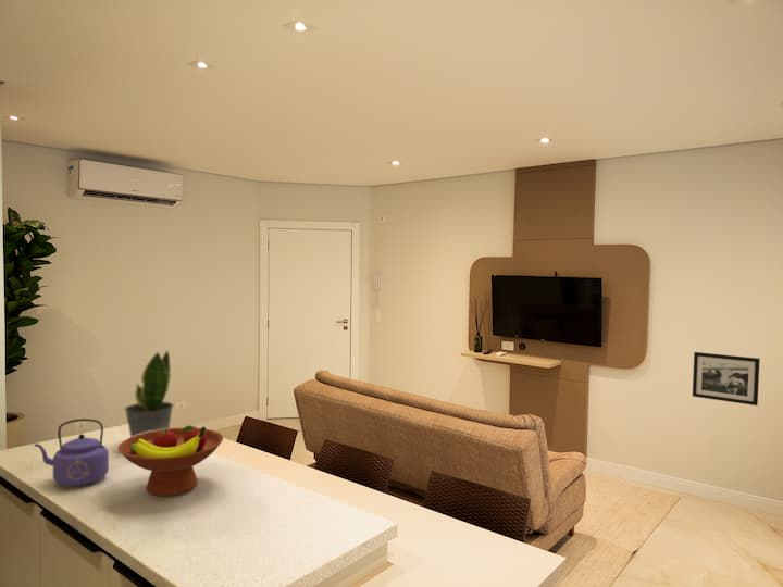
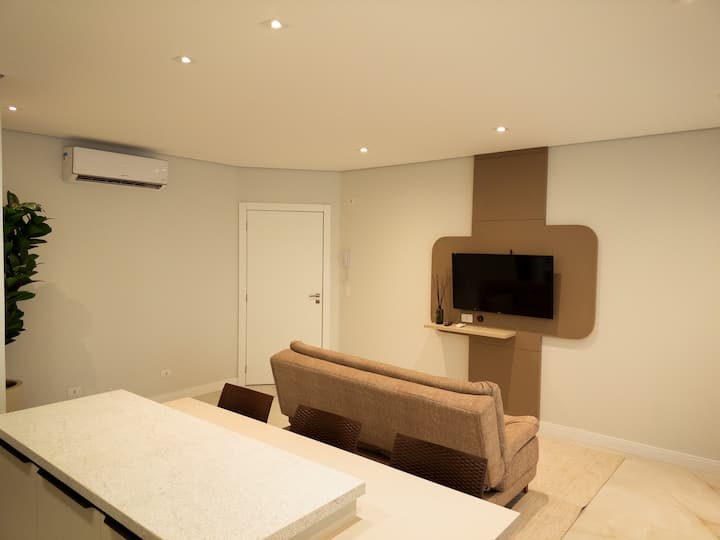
- potted plant [124,349,175,438]
- fruit bowl [117,424,224,498]
- kettle [34,417,110,488]
- picture frame [692,351,760,407]
